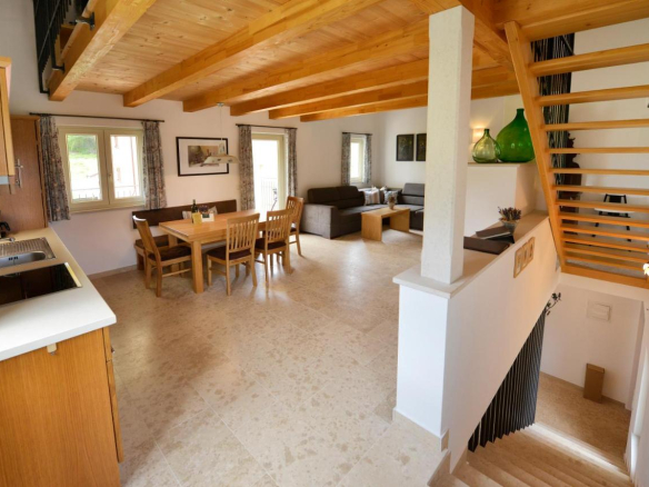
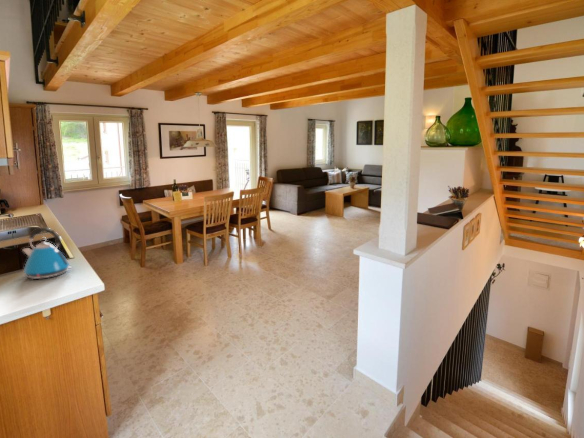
+ kettle [21,227,73,280]
